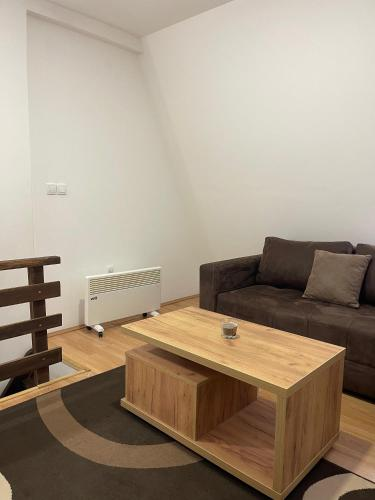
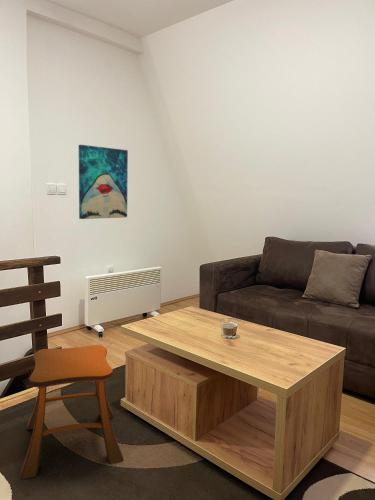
+ wall art [78,144,129,220]
+ stool [19,344,125,480]
